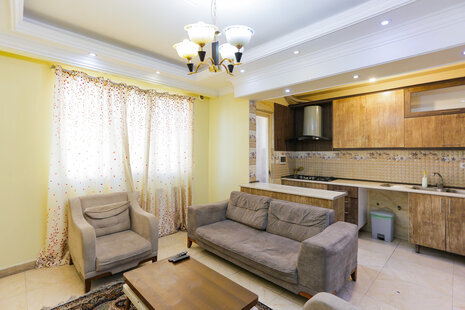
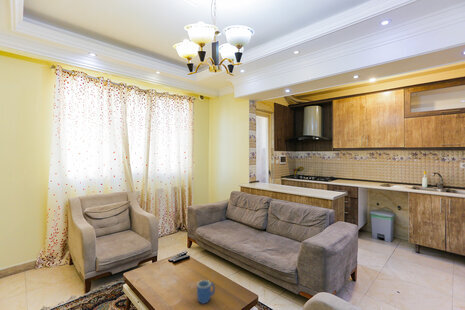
+ mug [196,279,216,305]
